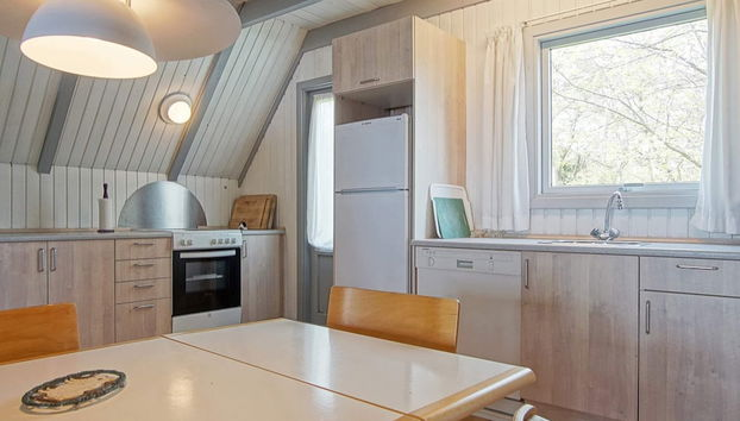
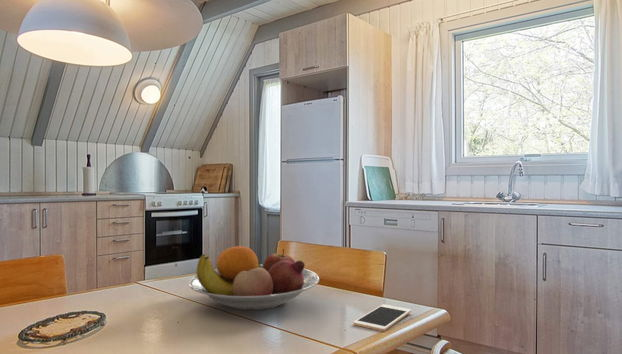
+ fruit bowl [188,245,320,311]
+ cell phone [352,304,412,332]
